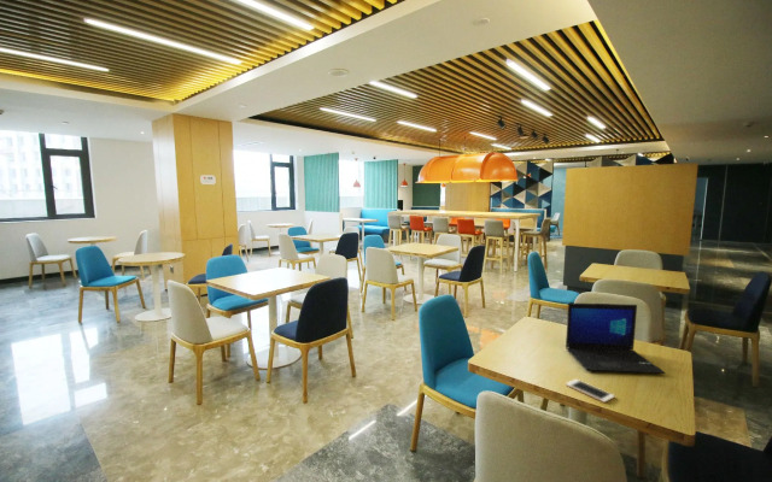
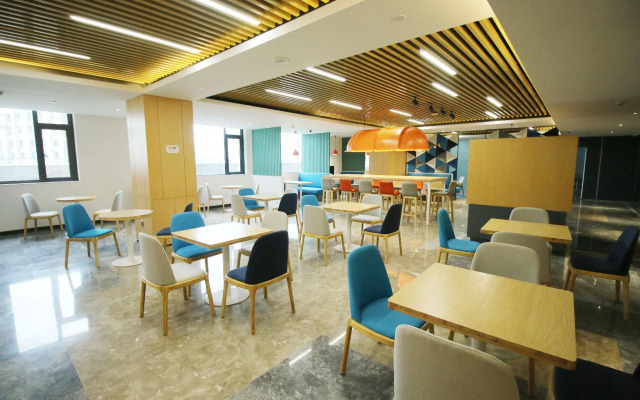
- cell phone [565,378,616,404]
- laptop [565,301,666,375]
